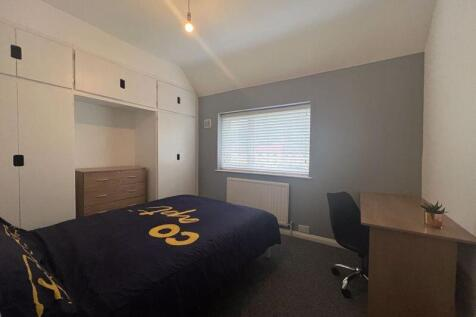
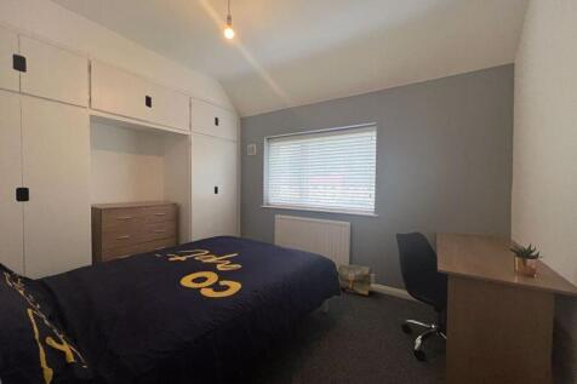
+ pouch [336,263,373,297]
